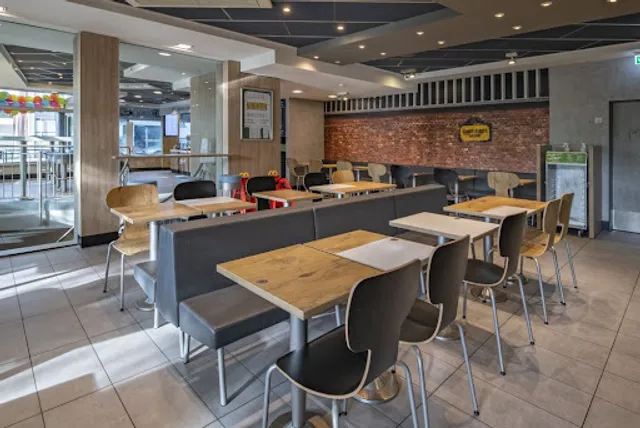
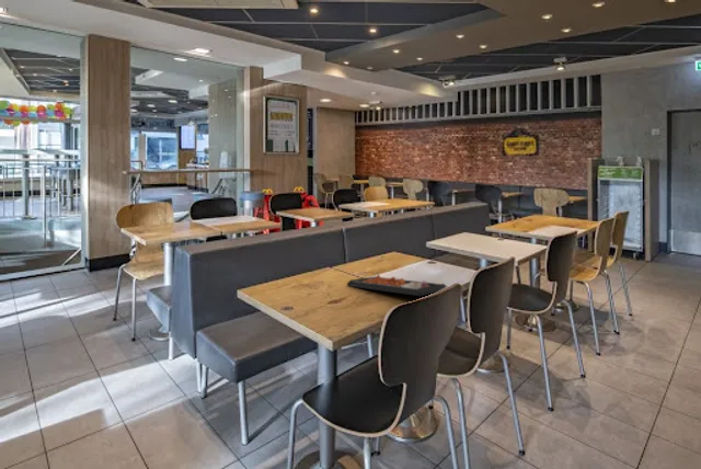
+ food tray [346,273,448,297]
